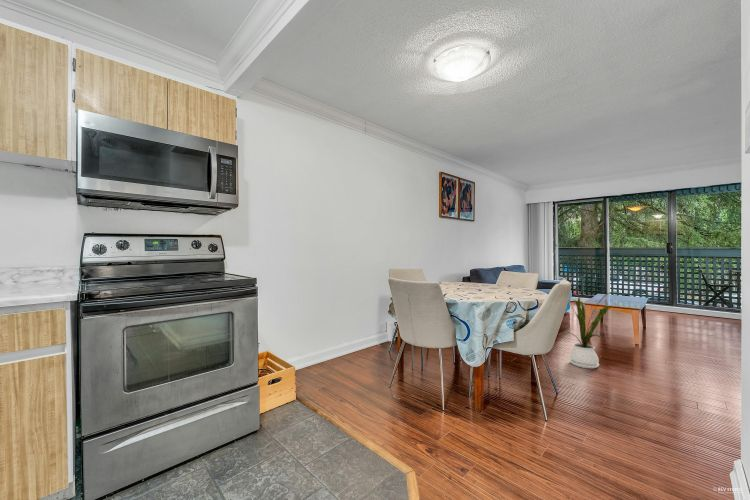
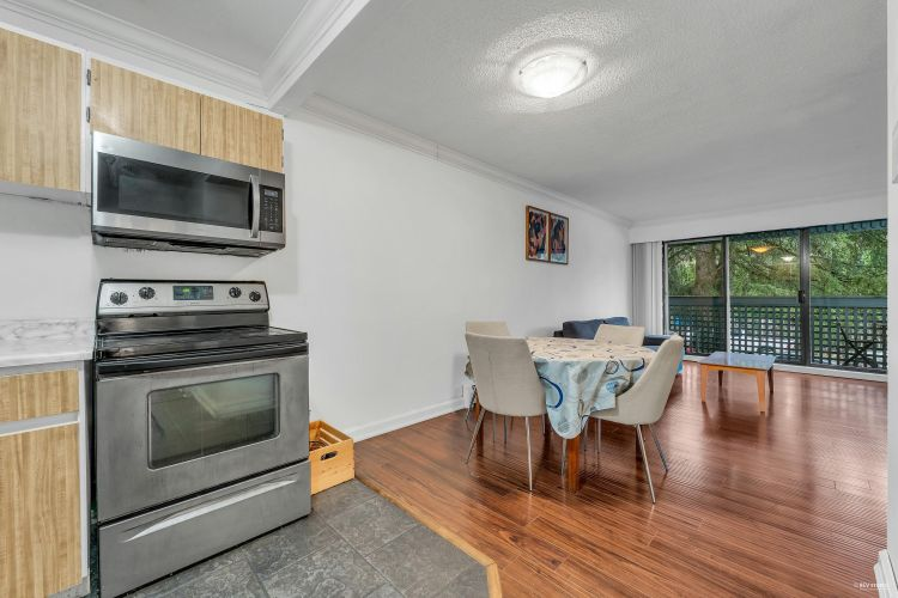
- house plant [559,290,618,369]
